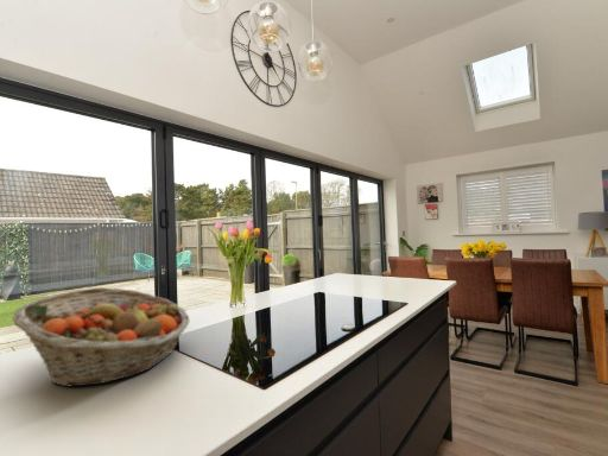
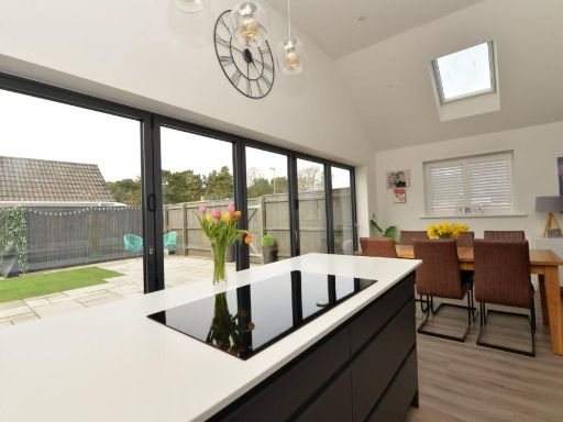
- fruit basket [11,286,190,388]
